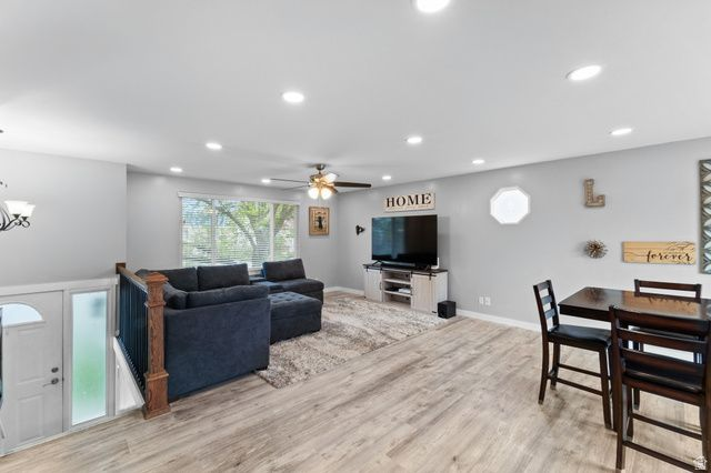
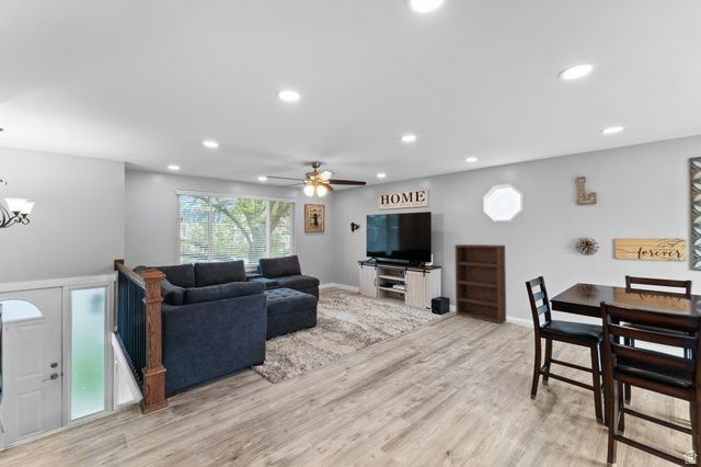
+ bookcase [453,243,507,324]
